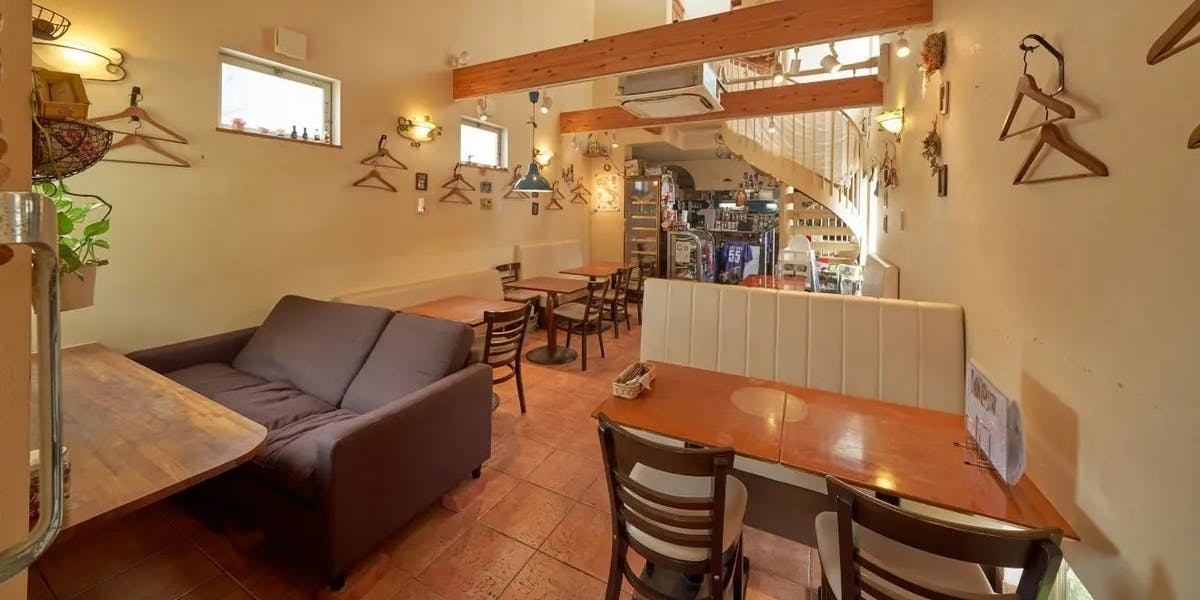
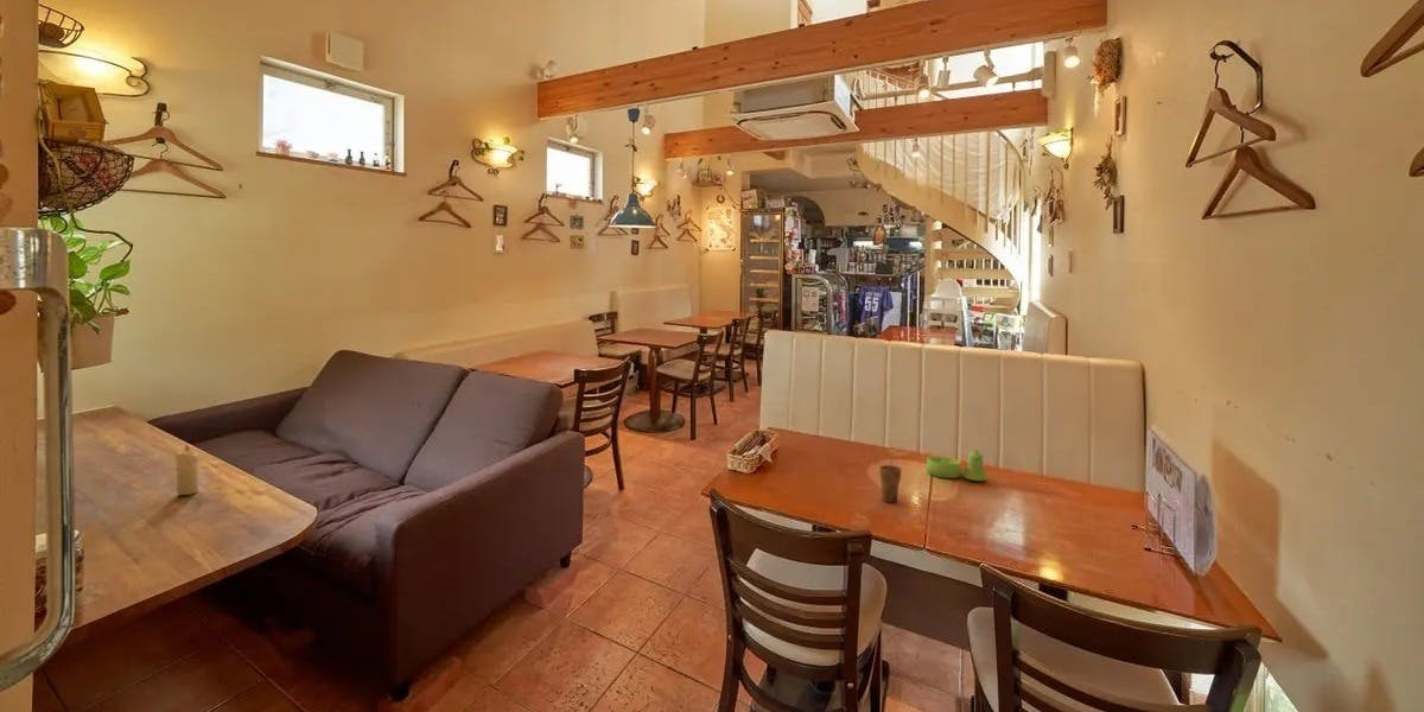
+ sugar bowl [926,449,987,482]
+ candle [173,443,199,496]
+ cup [879,457,903,503]
